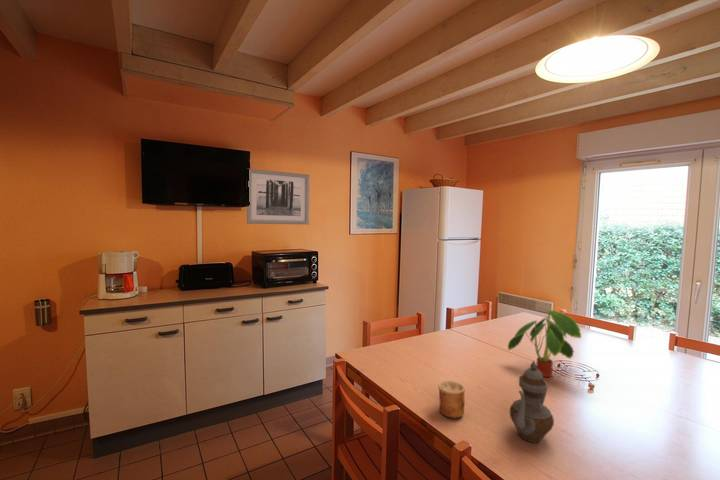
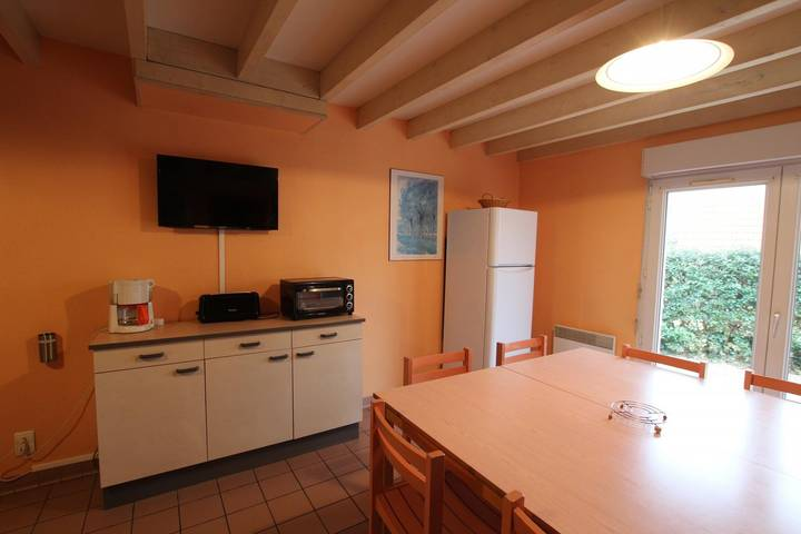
- wall art [246,168,311,225]
- plant [506,309,582,378]
- cup [437,380,466,419]
- teapot [509,360,555,444]
